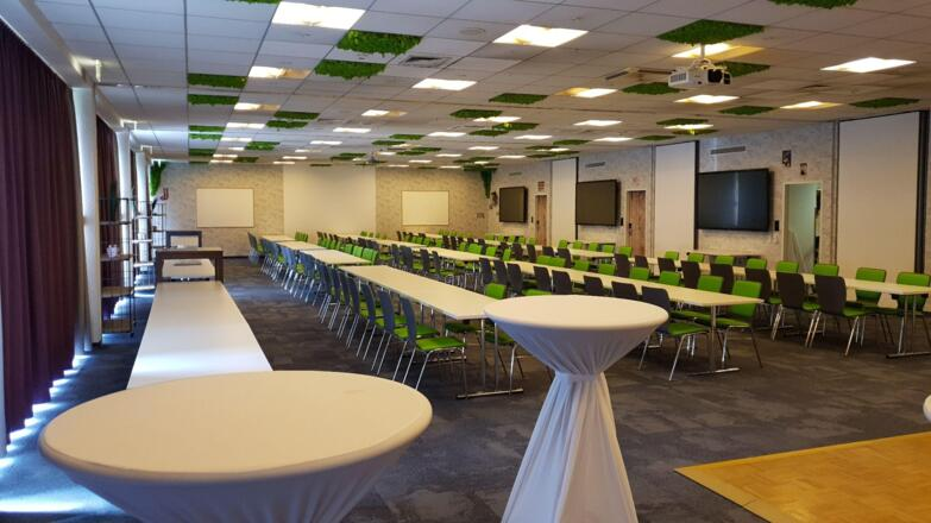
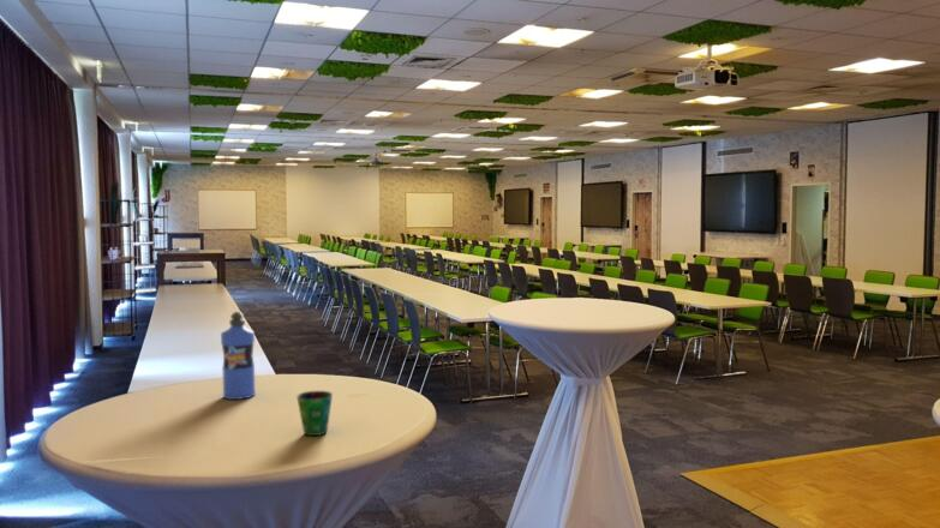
+ water bottle [220,311,257,401]
+ cup [295,390,334,437]
